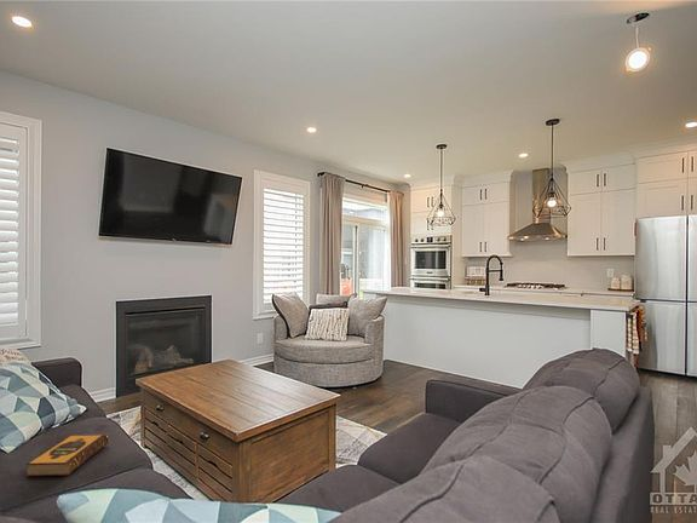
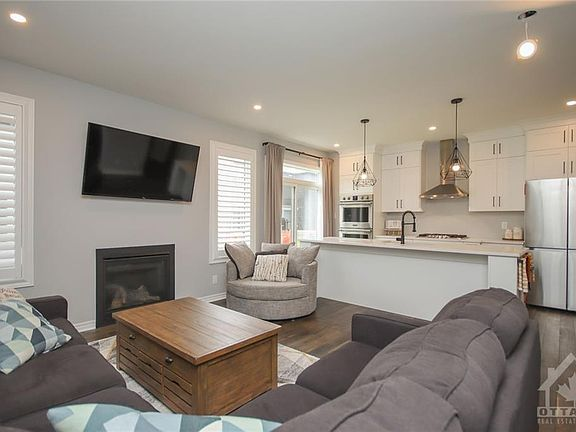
- hardback book [24,433,110,478]
